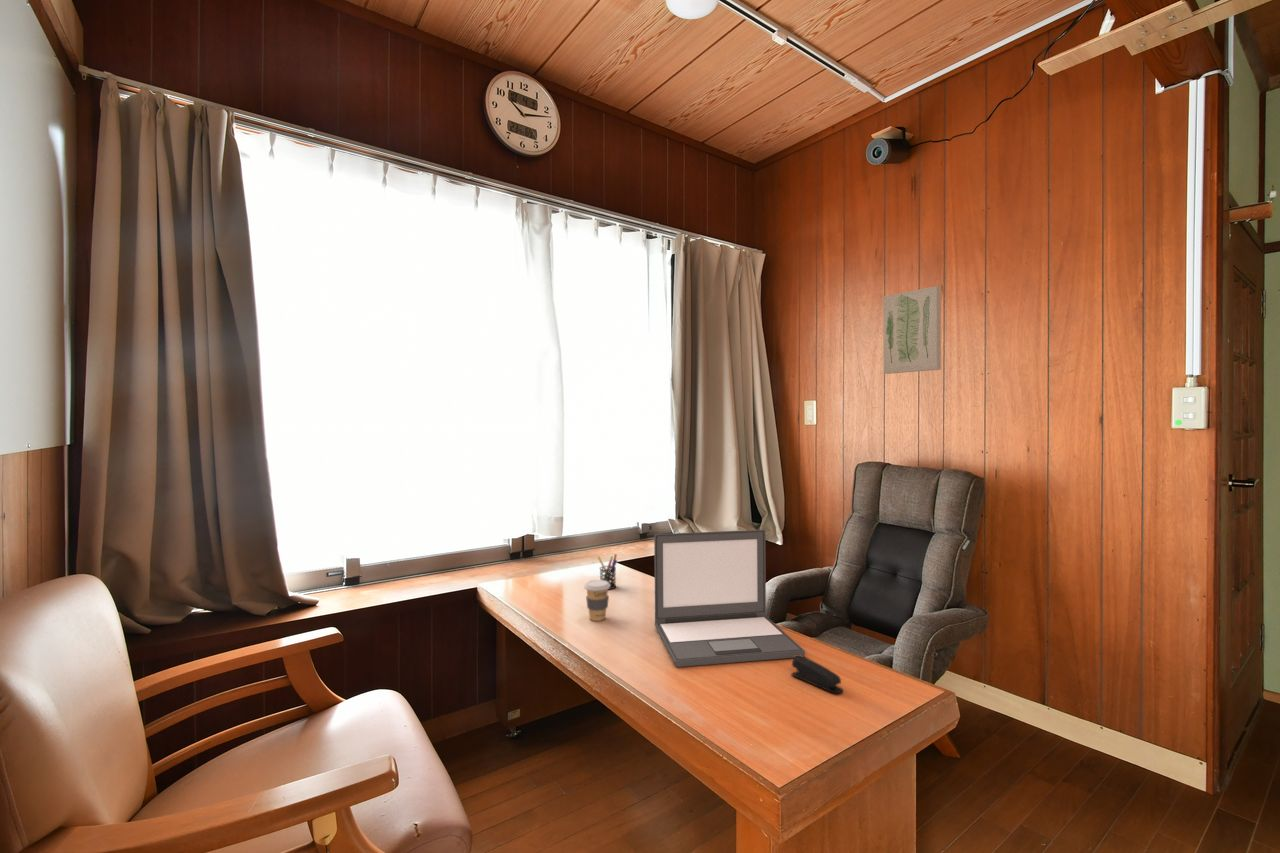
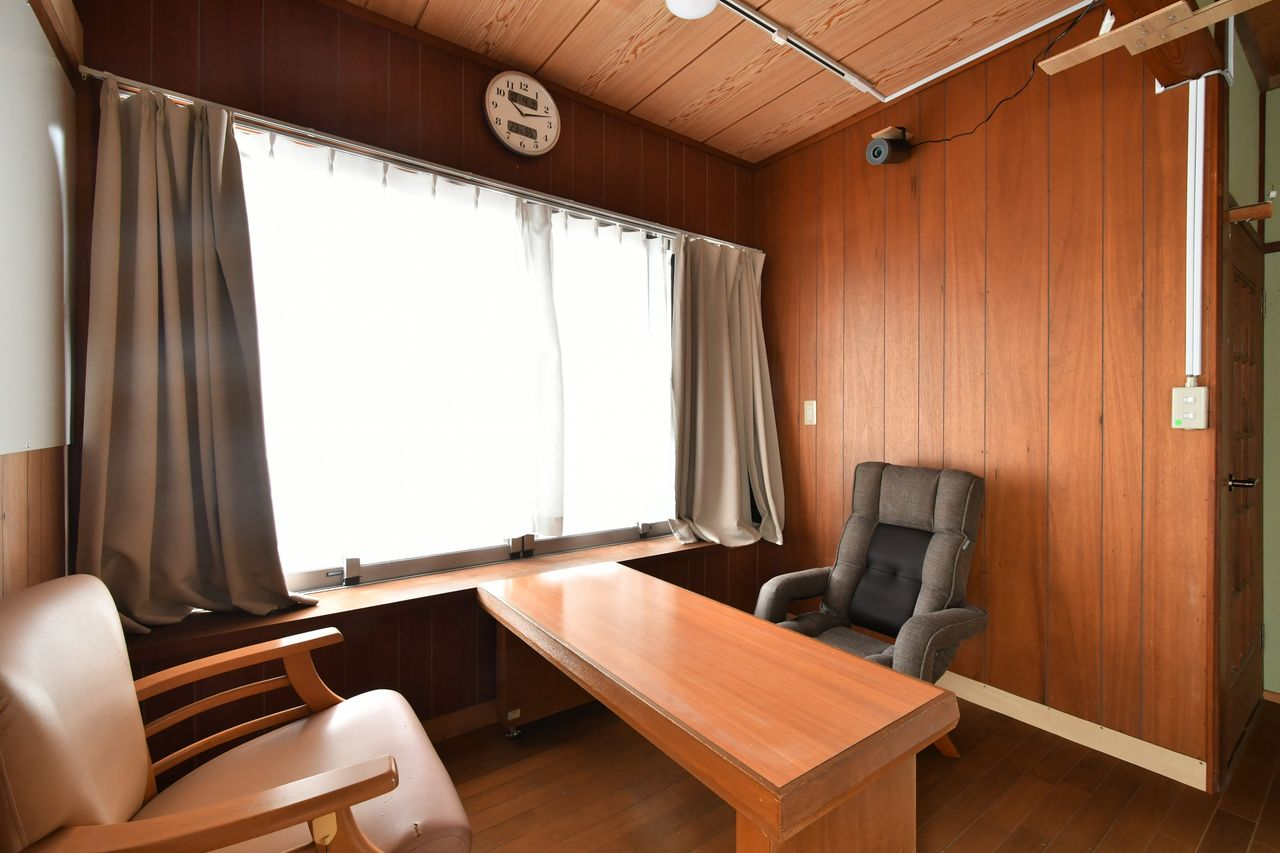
- pen holder [596,553,618,590]
- wall art [882,285,942,375]
- stapler [790,655,844,694]
- laptop [653,529,806,668]
- coffee cup [583,579,610,622]
